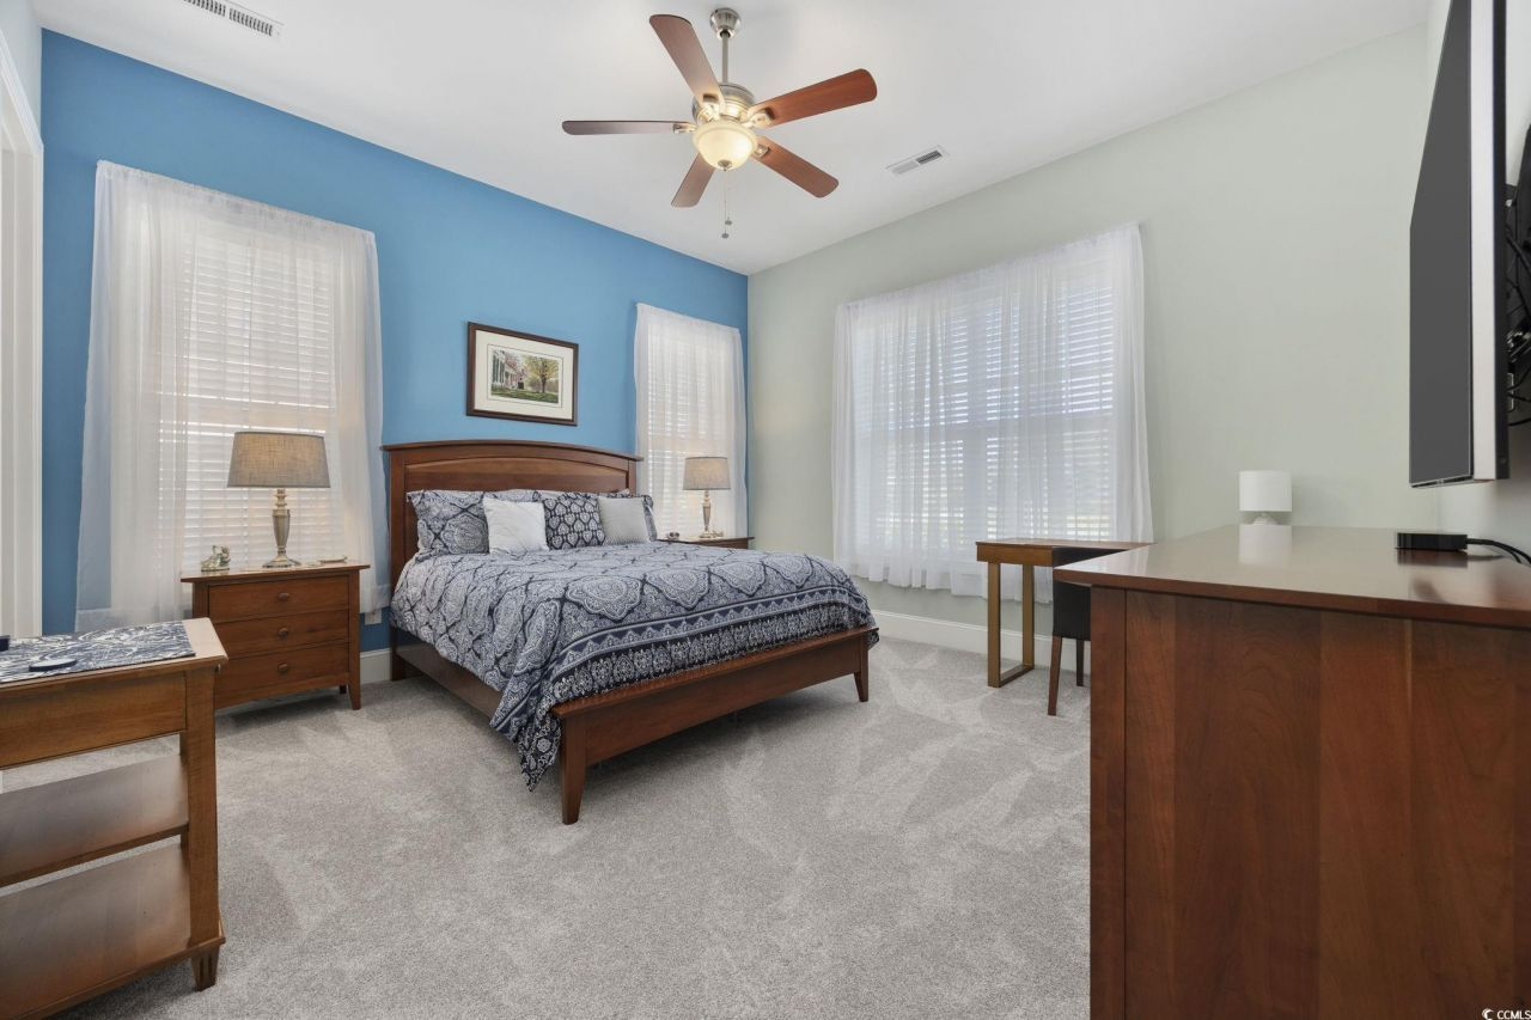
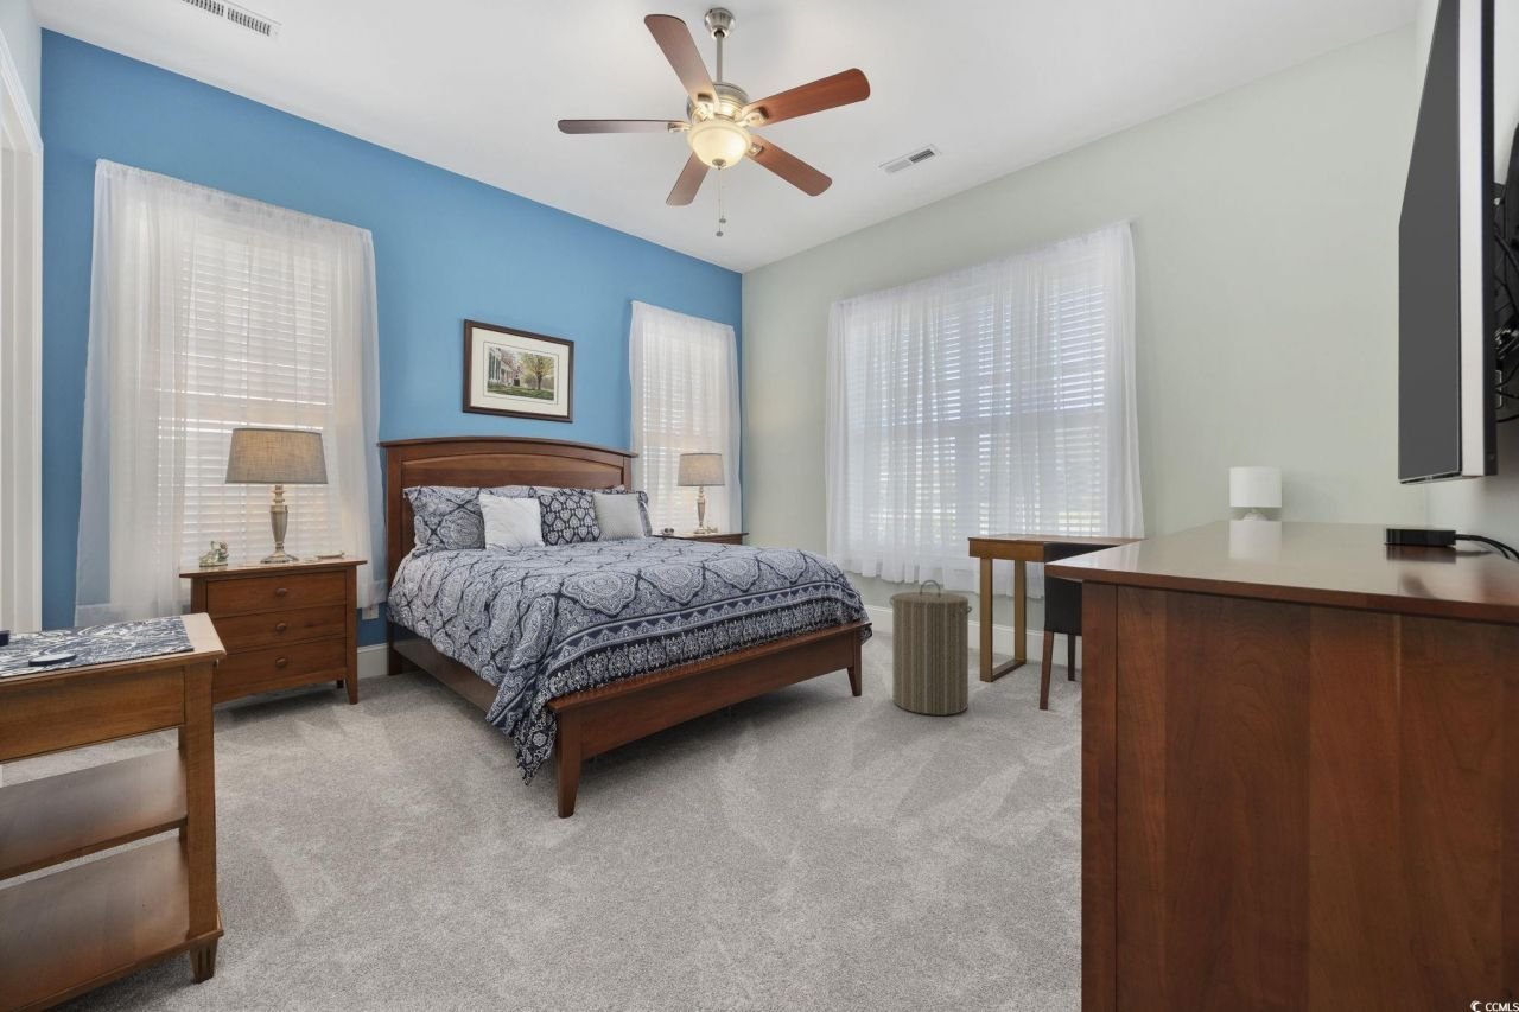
+ laundry hamper [889,579,973,717]
